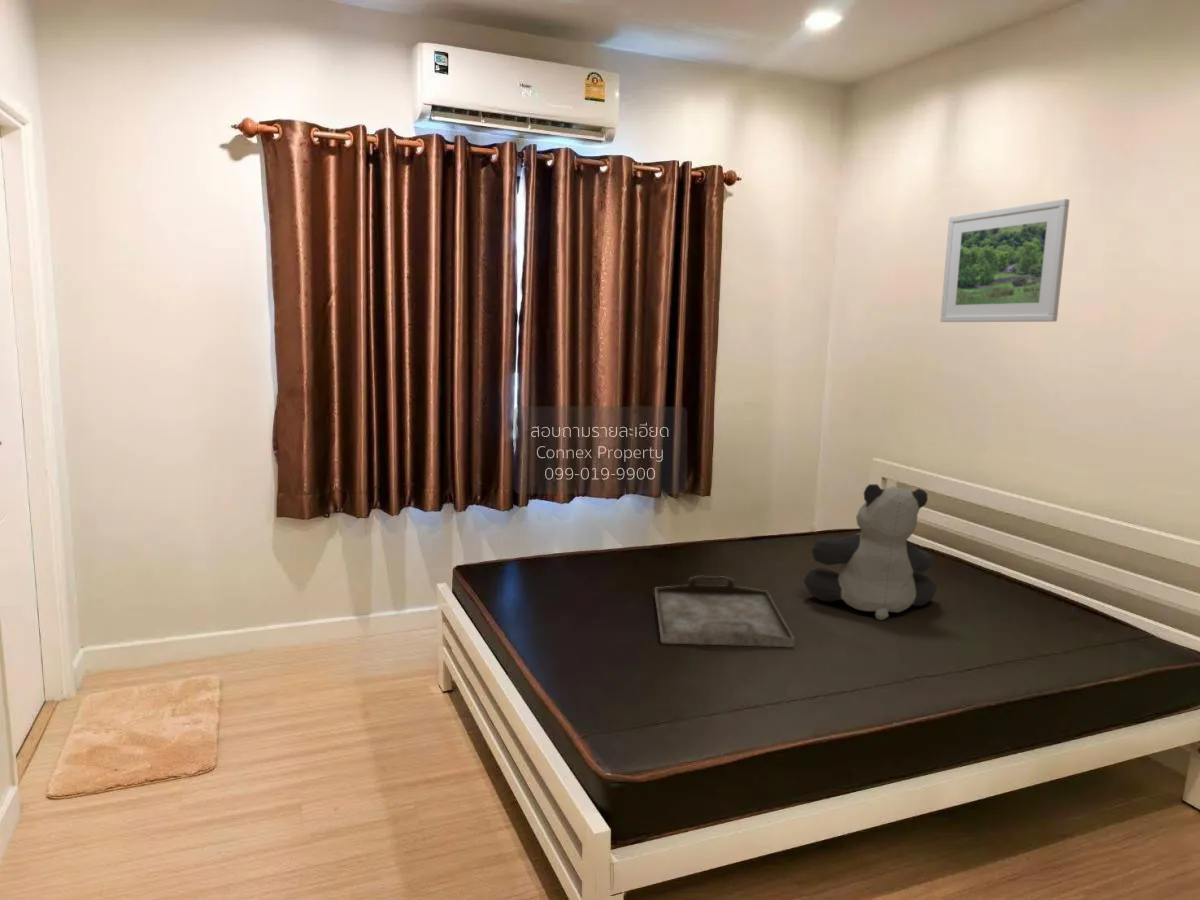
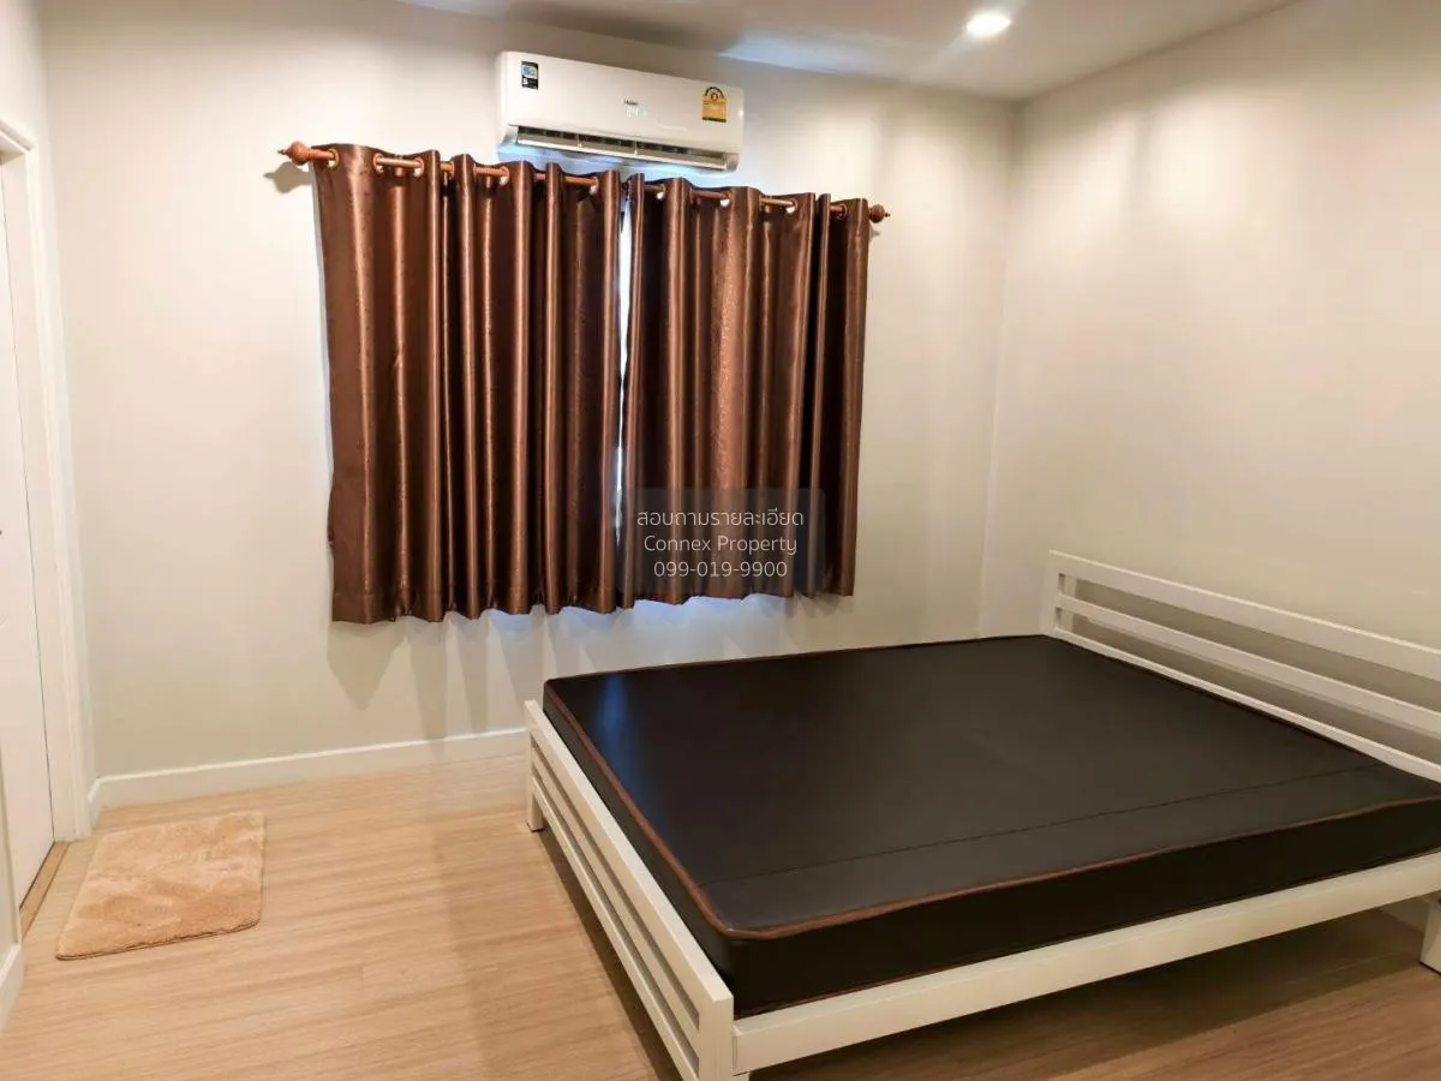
- teddy bear [803,483,938,621]
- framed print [939,198,1070,323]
- serving tray [654,575,796,648]
